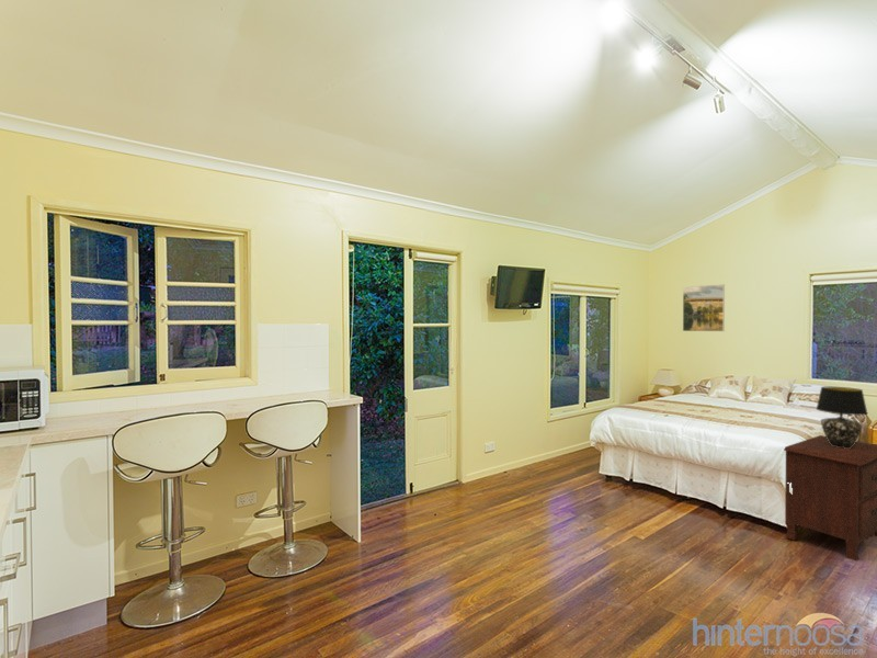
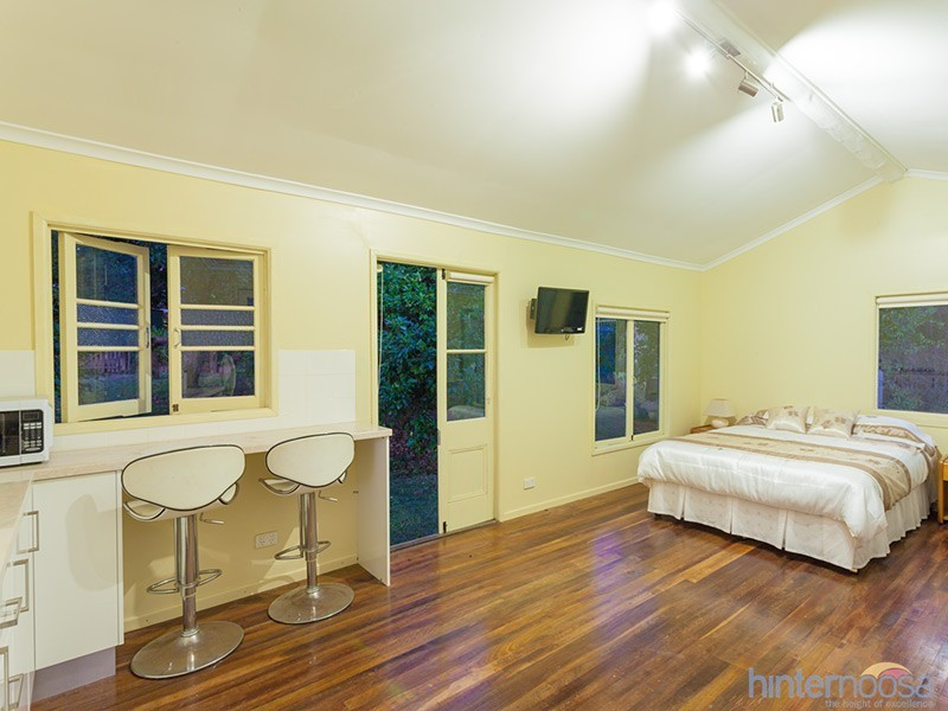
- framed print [682,283,726,332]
- nightstand [783,434,877,561]
- table lamp [816,386,869,449]
